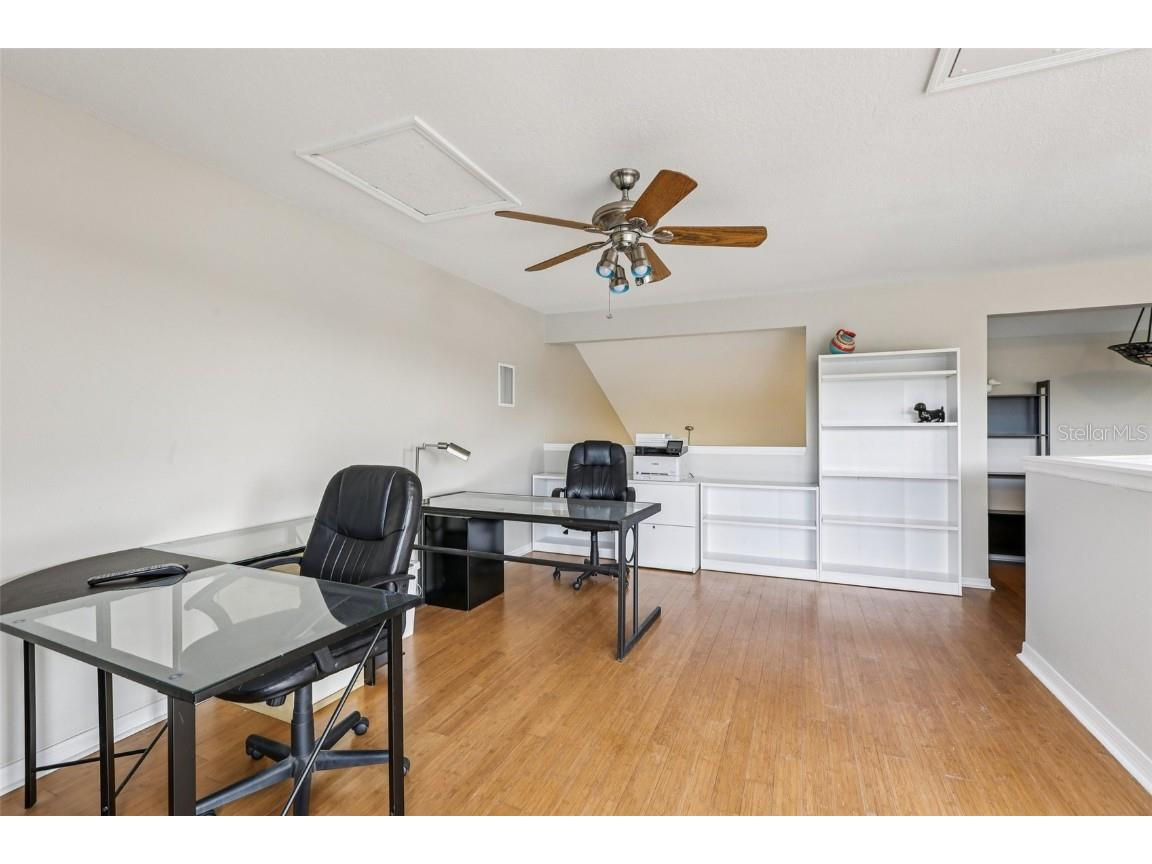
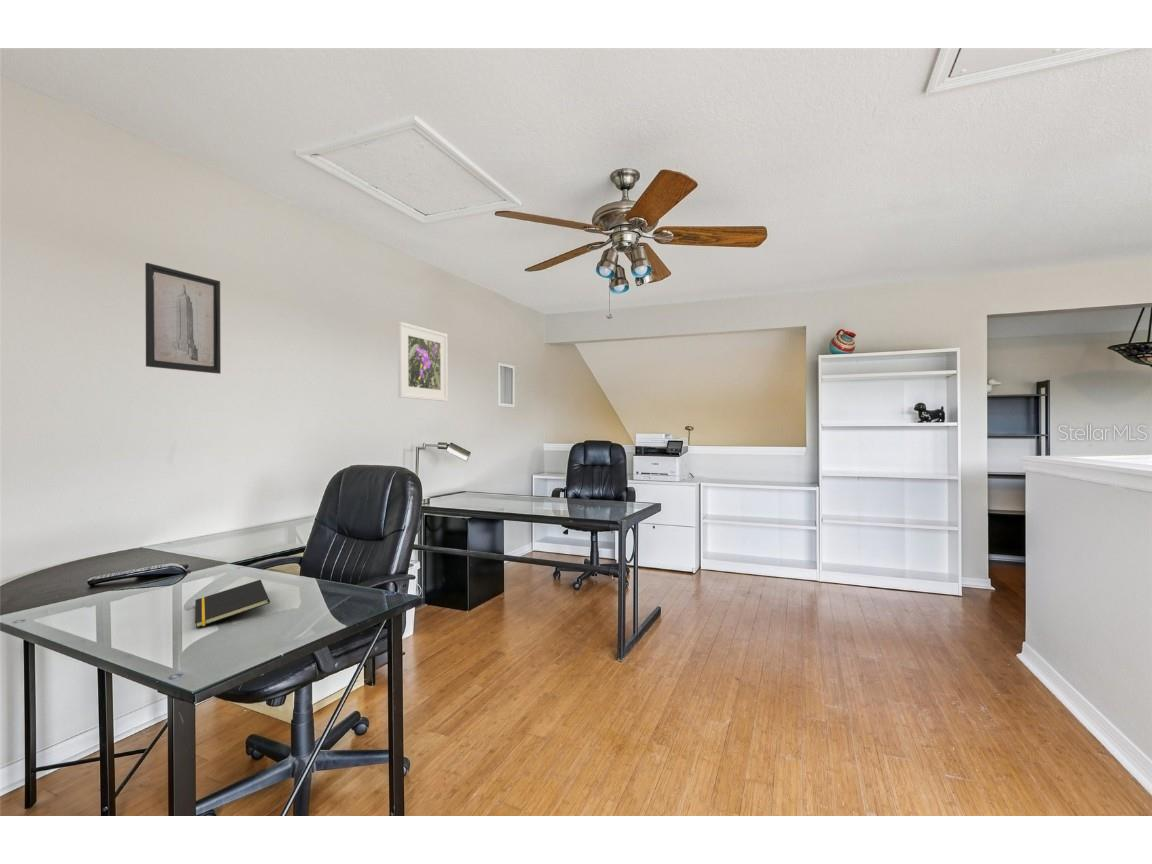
+ notepad [194,579,271,629]
+ wall art [144,262,222,375]
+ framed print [397,321,449,402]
